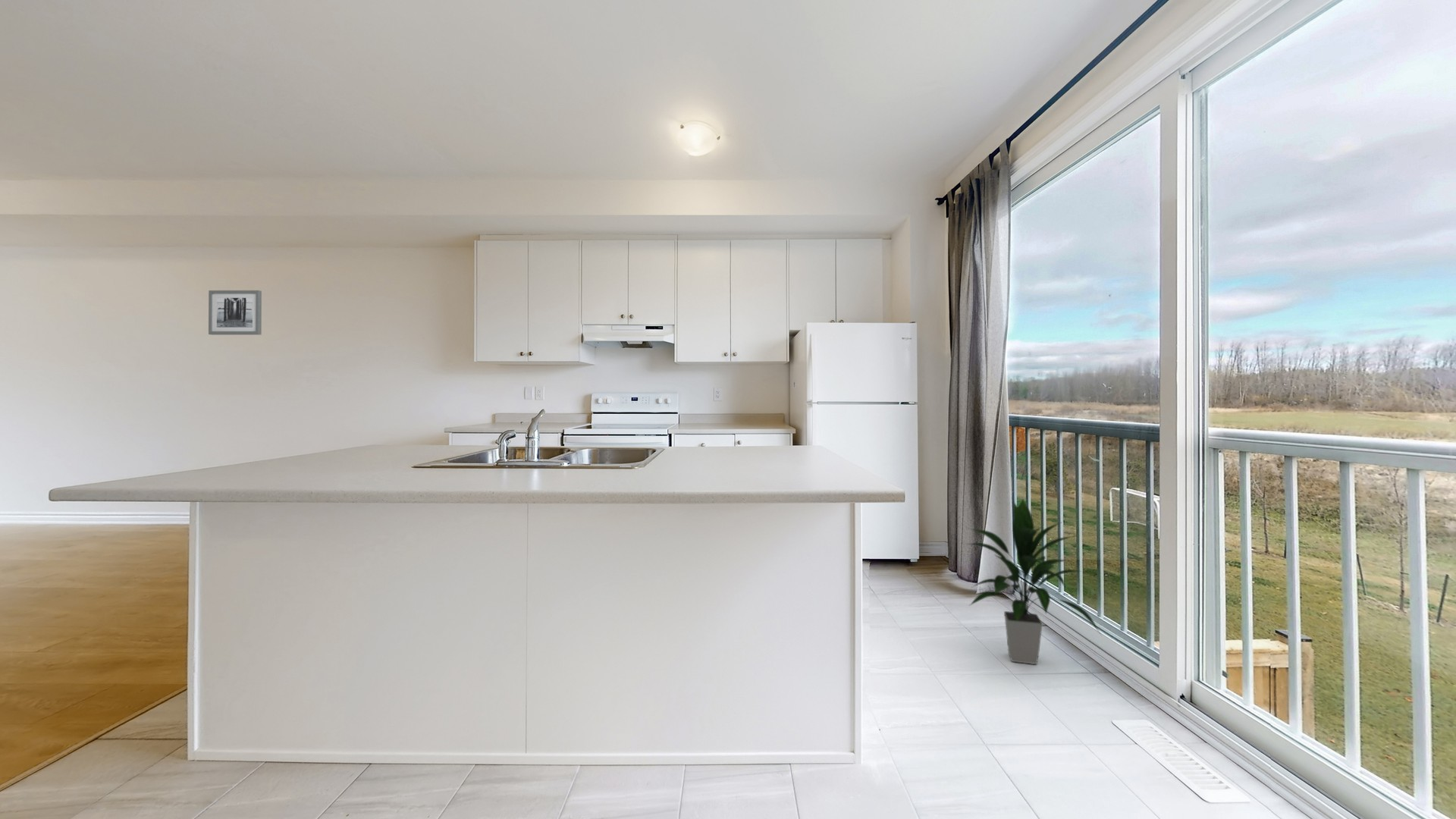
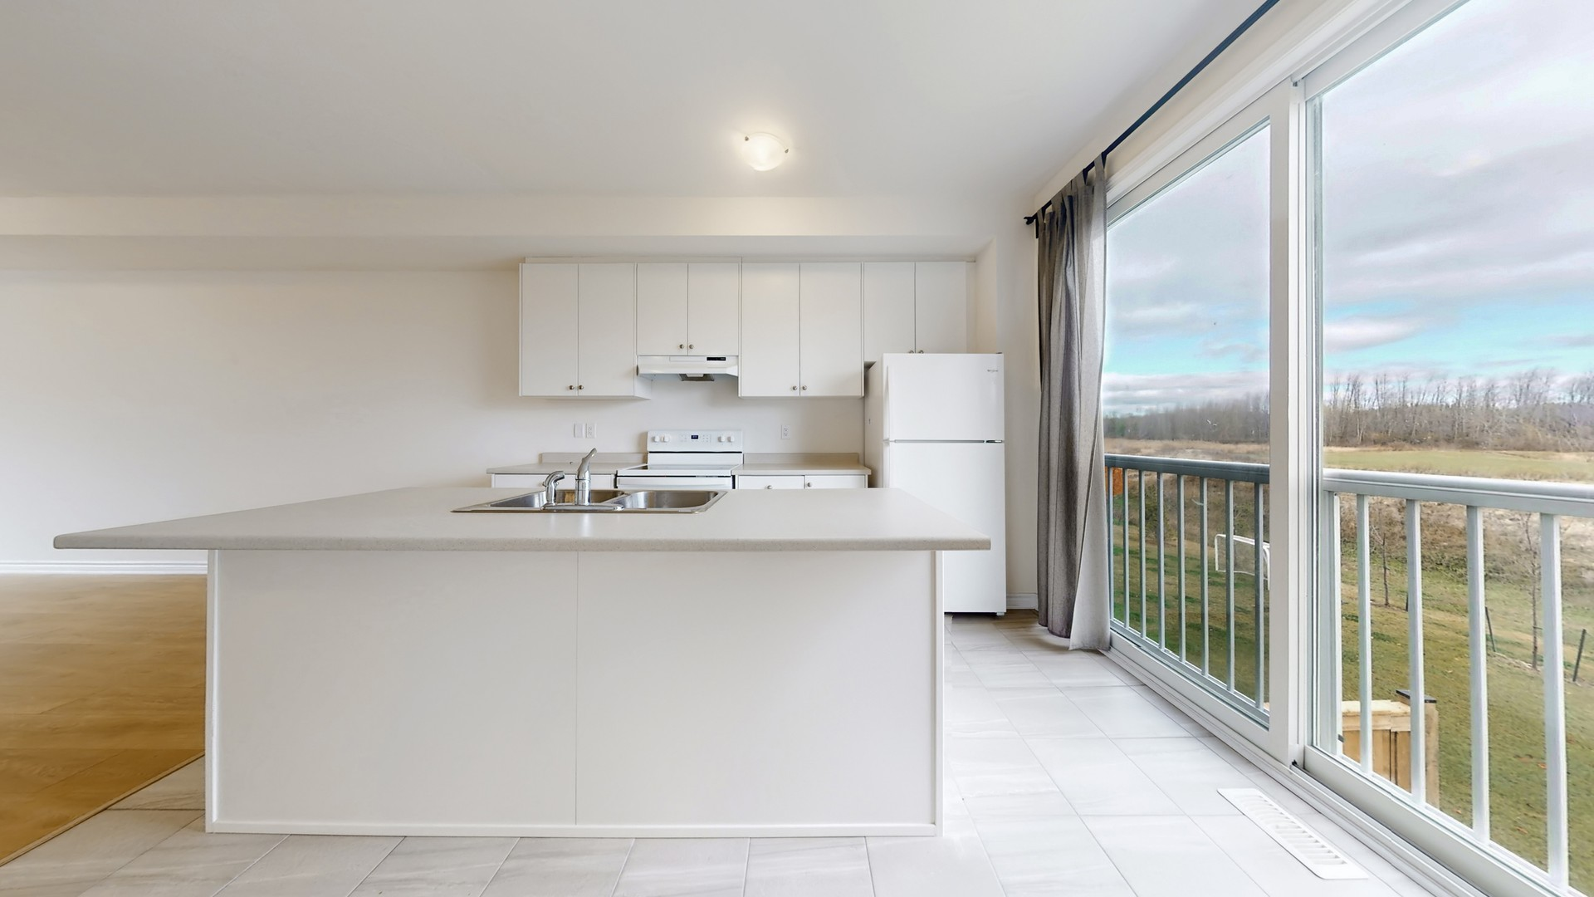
- indoor plant [963,497,1103,665]
- wall art [208,290,262,336]
